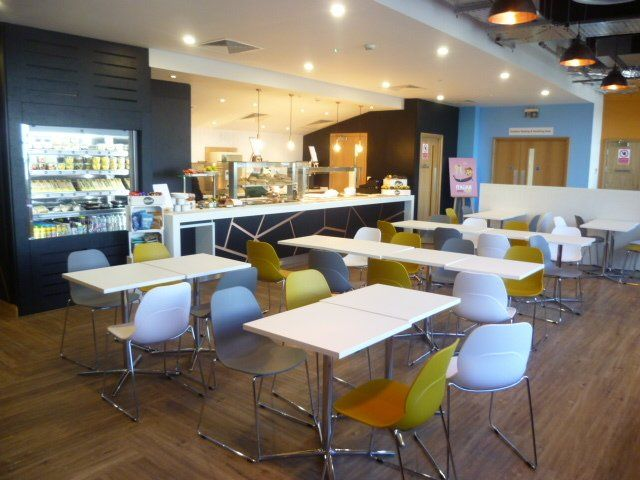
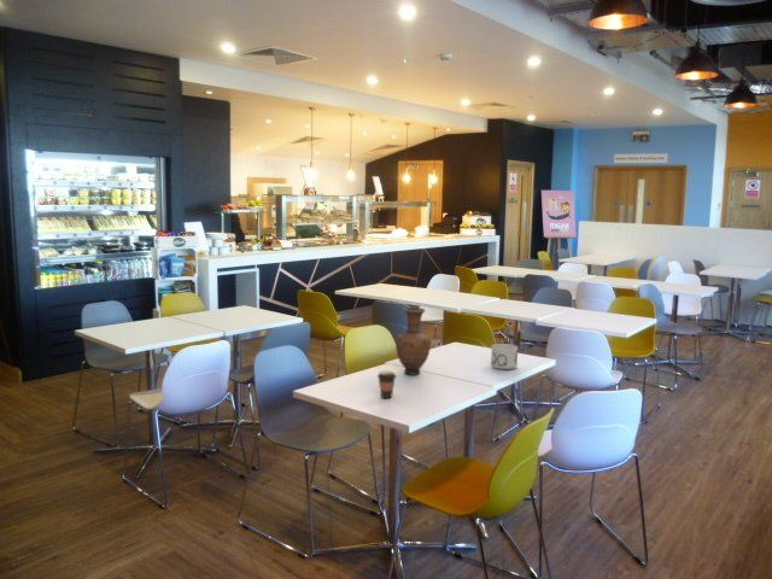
+ coffee cup [376,369,398,399]
+ mug [490,343,519,370]
+ vase [394,306,432,376]
